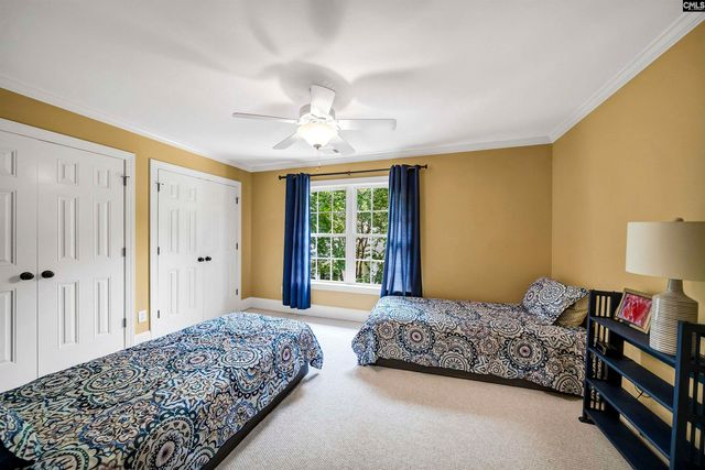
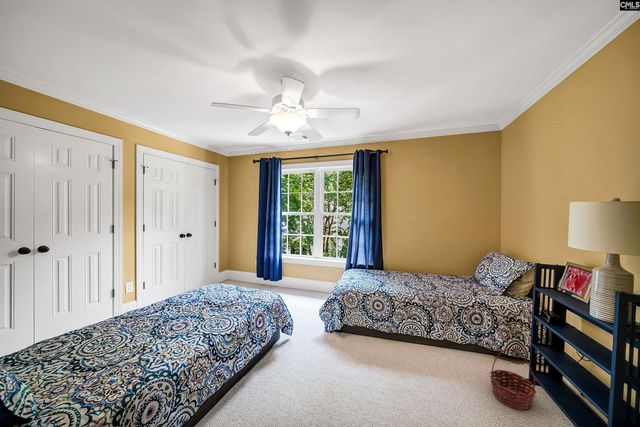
+ basket [489,348,537,411]
